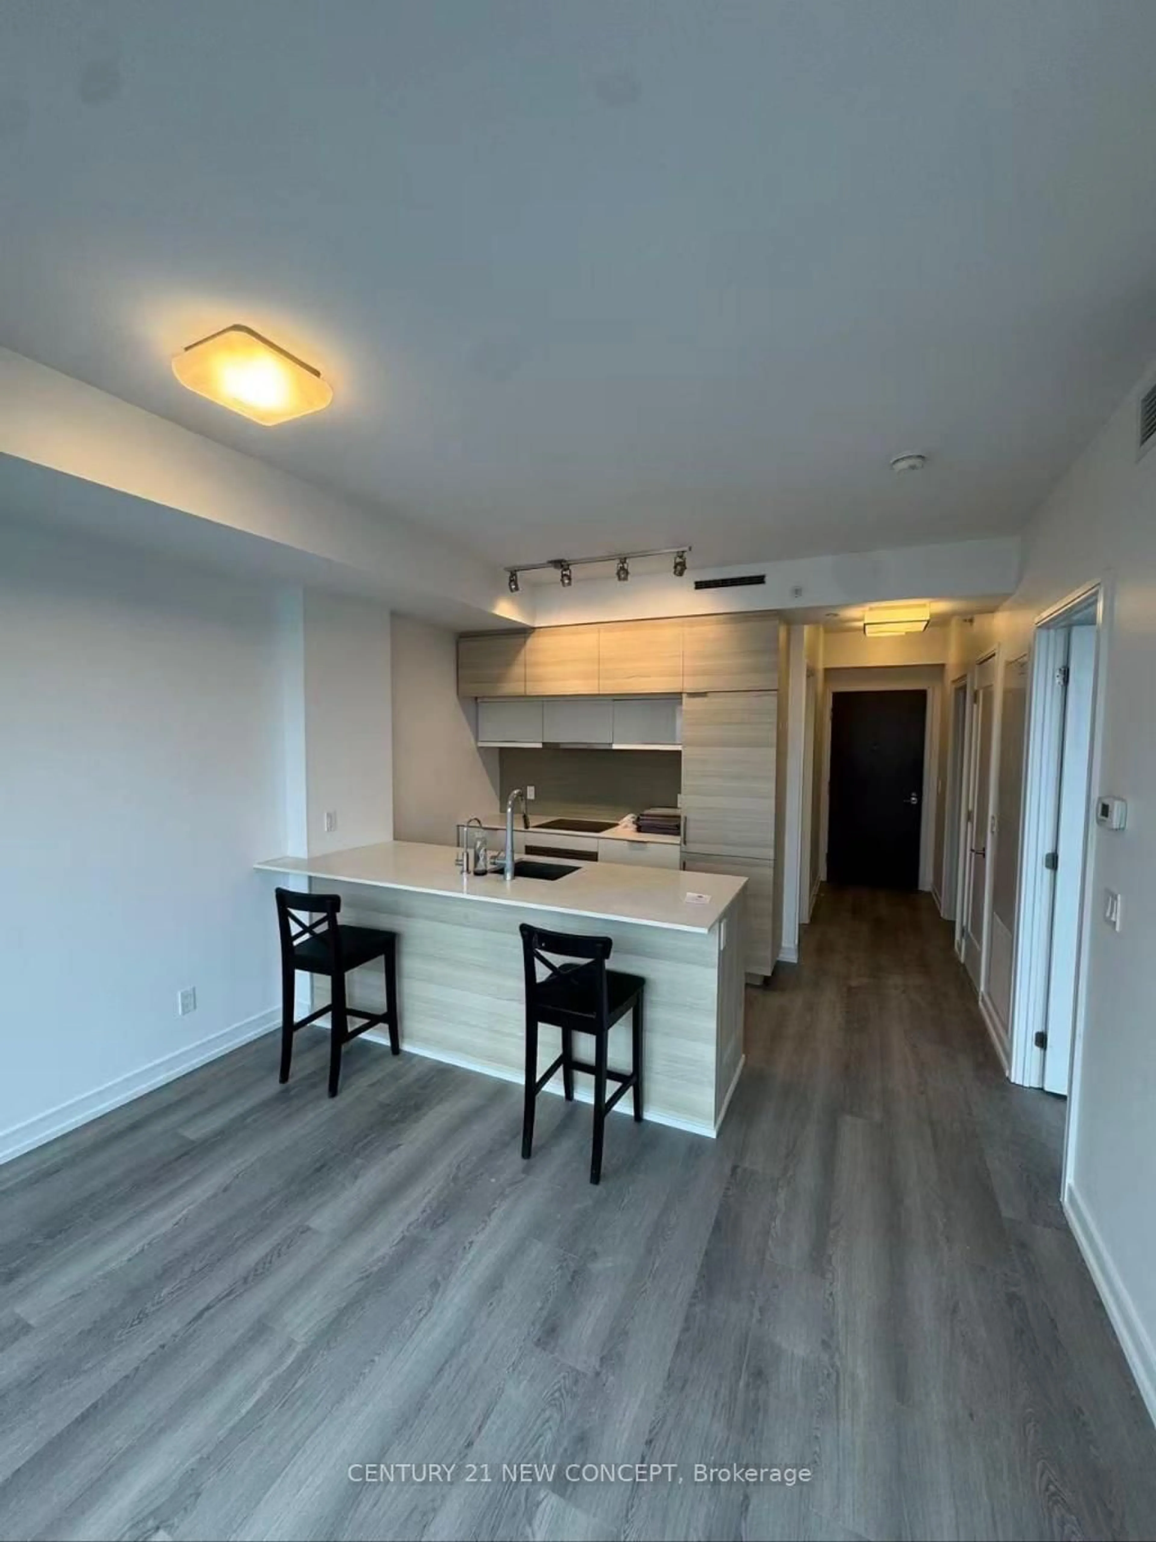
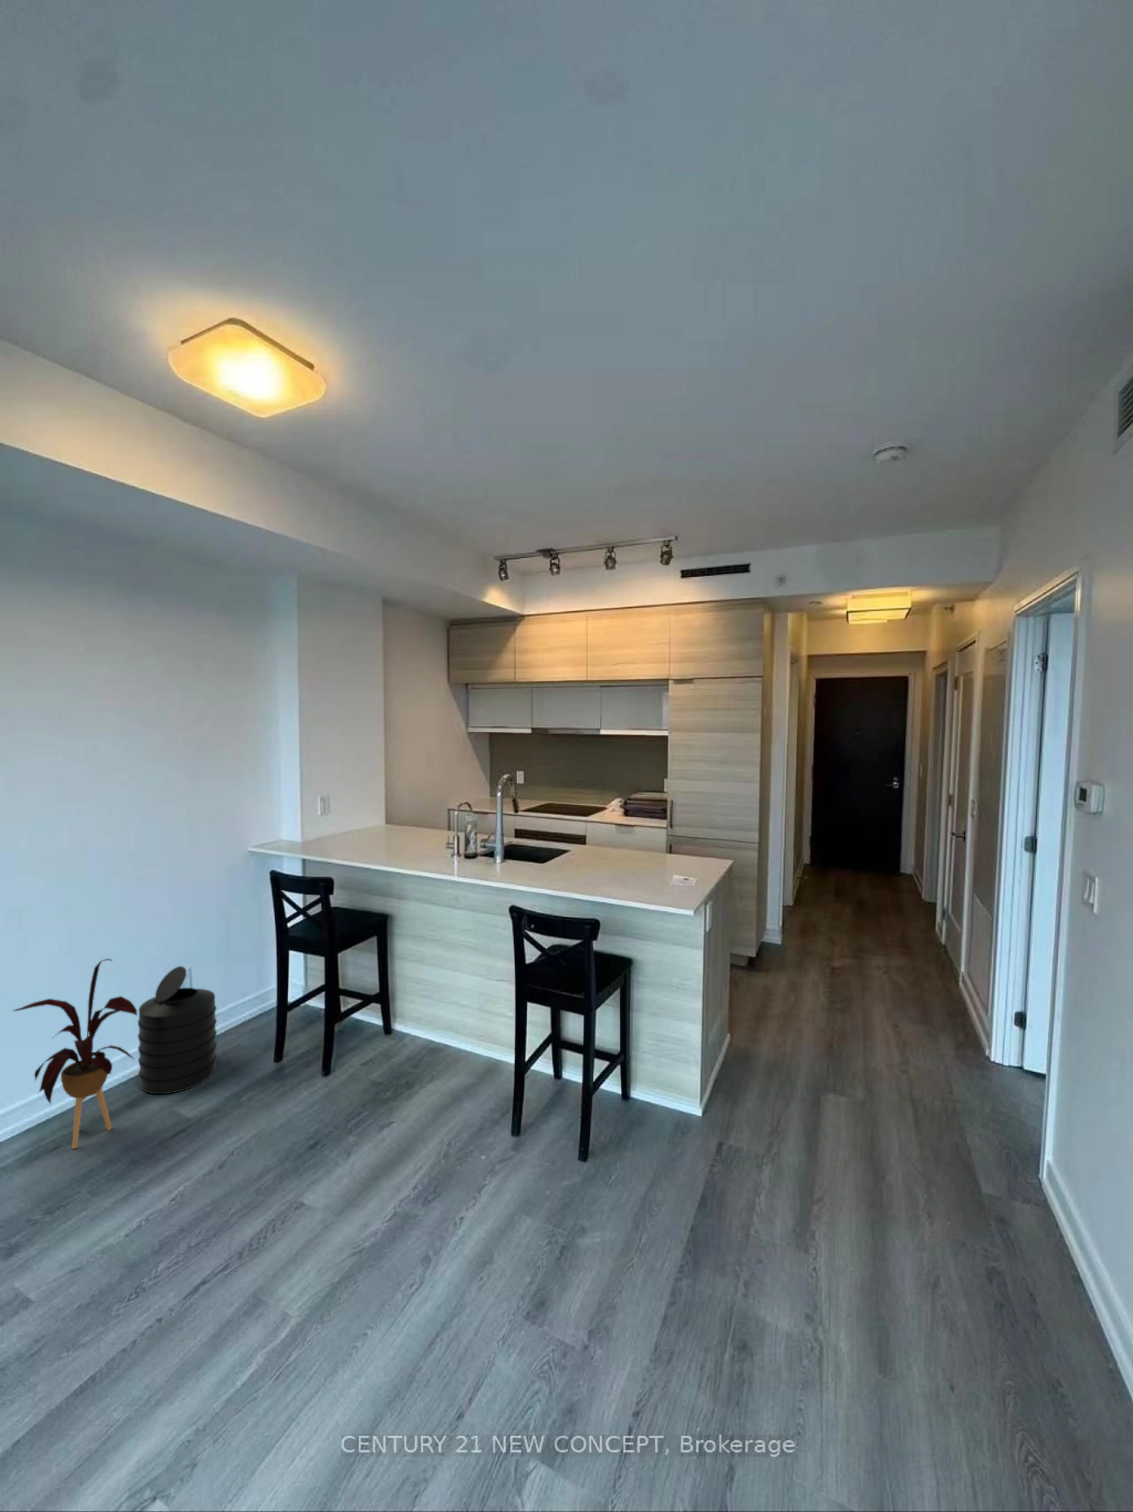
+ house plant [12,958,137,1149]
+ trash can [137,966,218,1094]
